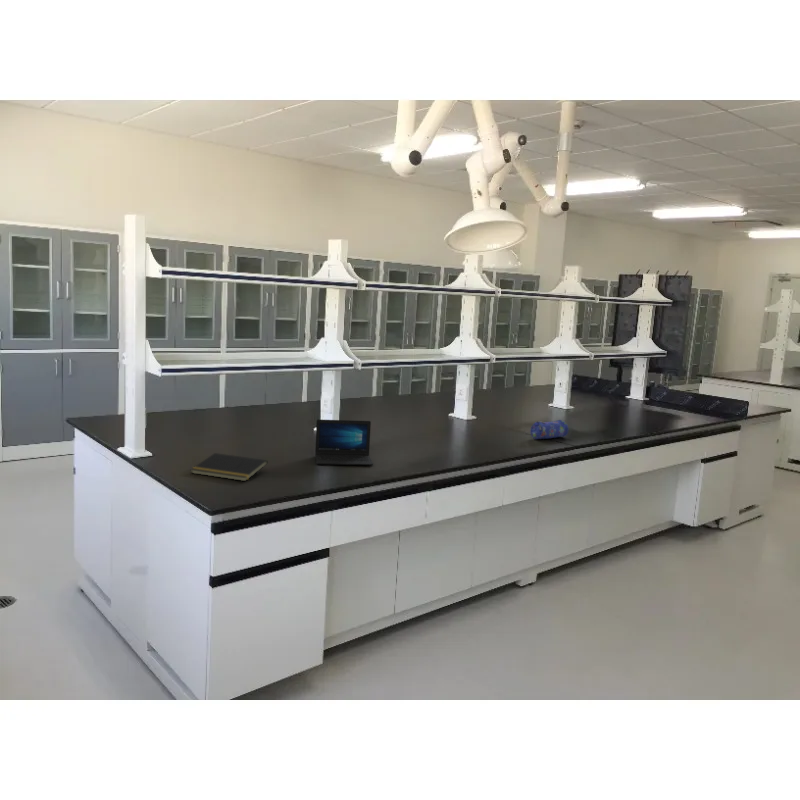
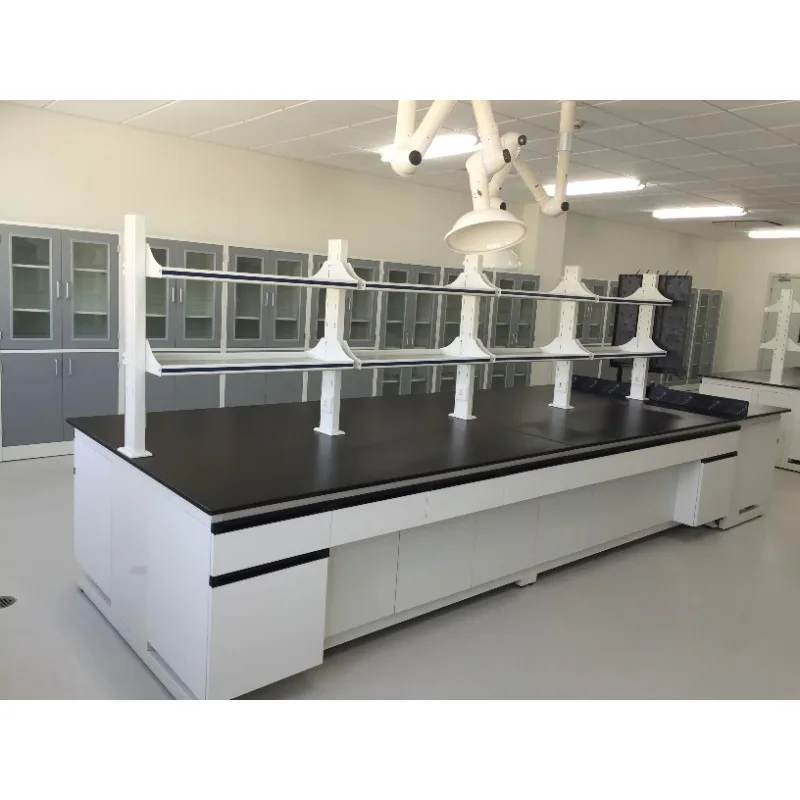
- laptop [314,418,374,466]
- pencil case [529,419,569,440]
- notepad [190,452,268,482]
